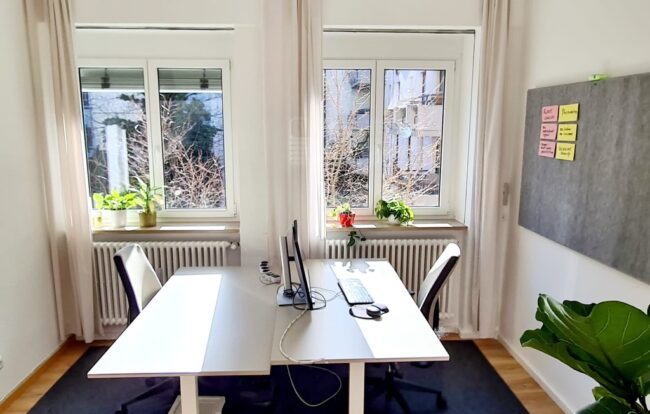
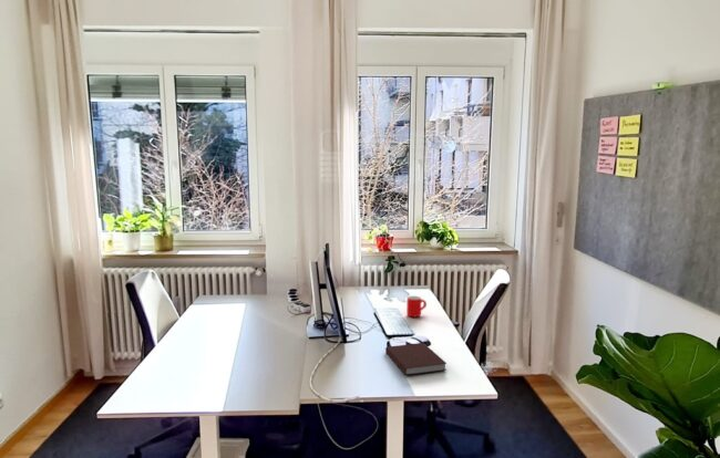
+ mug [405,295,428,318]
+ notebook [384,342,448,376]
